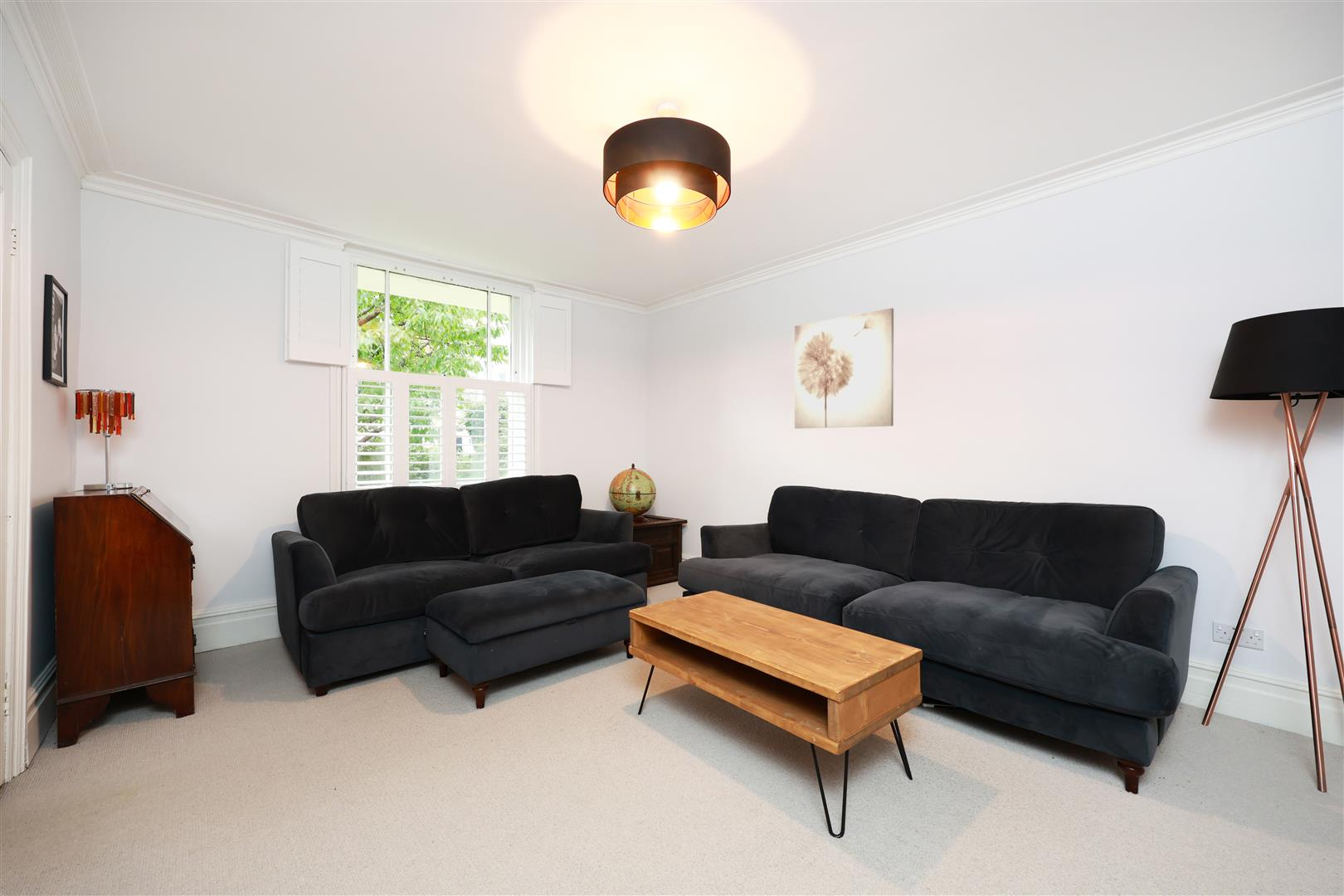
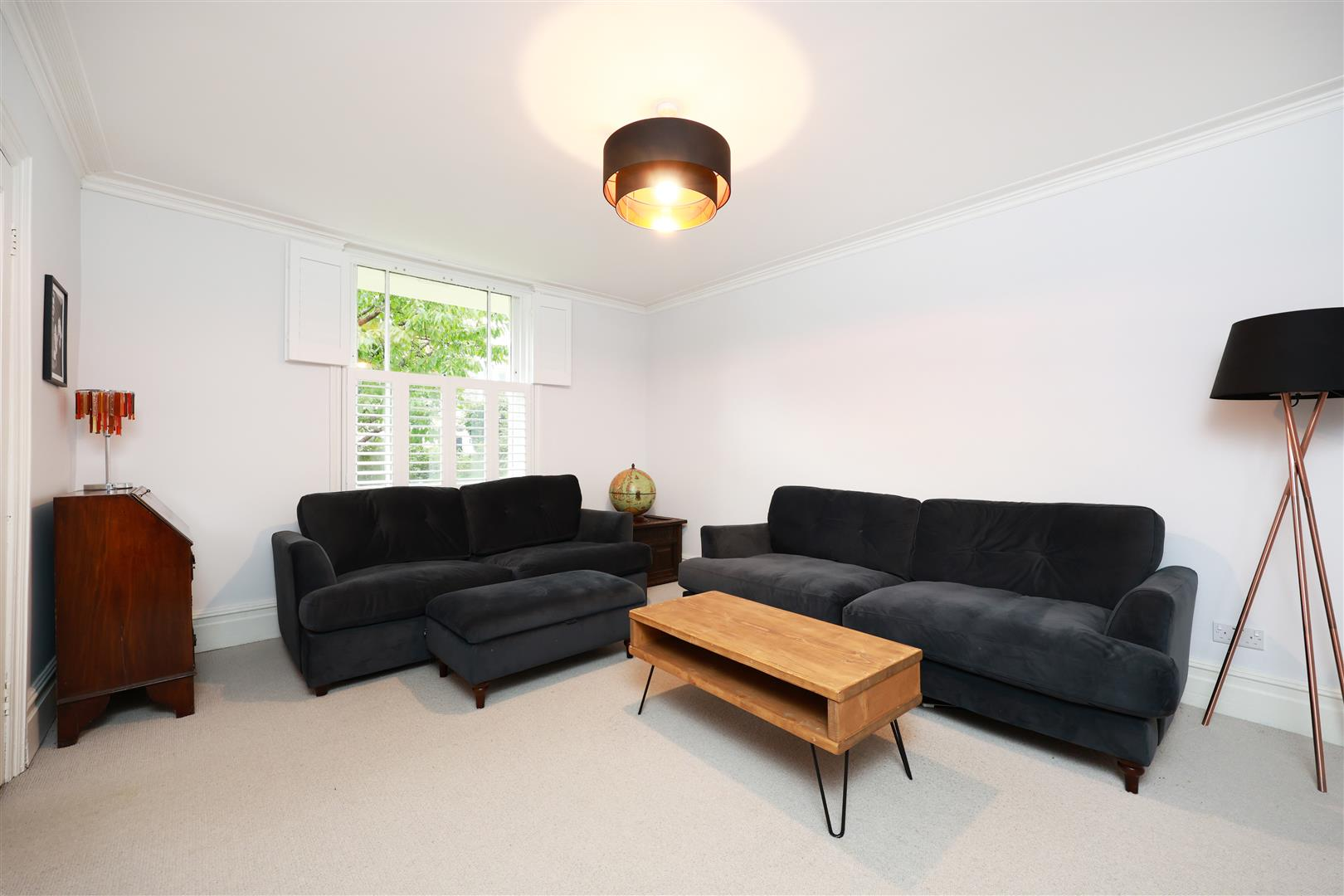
- wall art [794,307,894,429]
